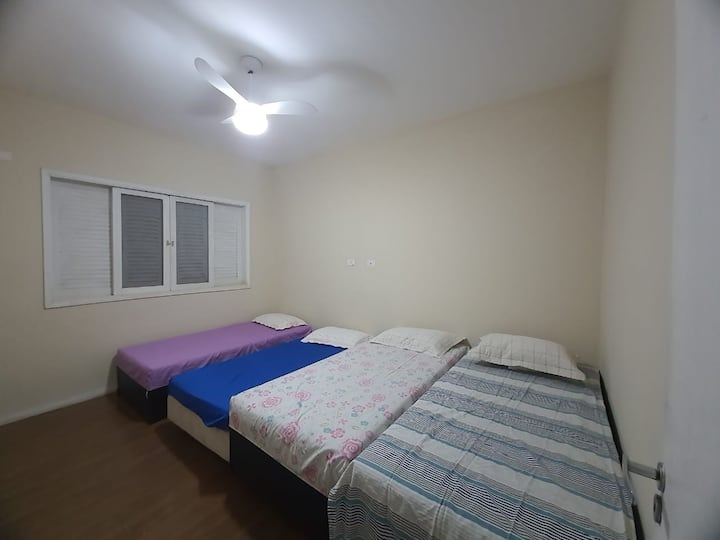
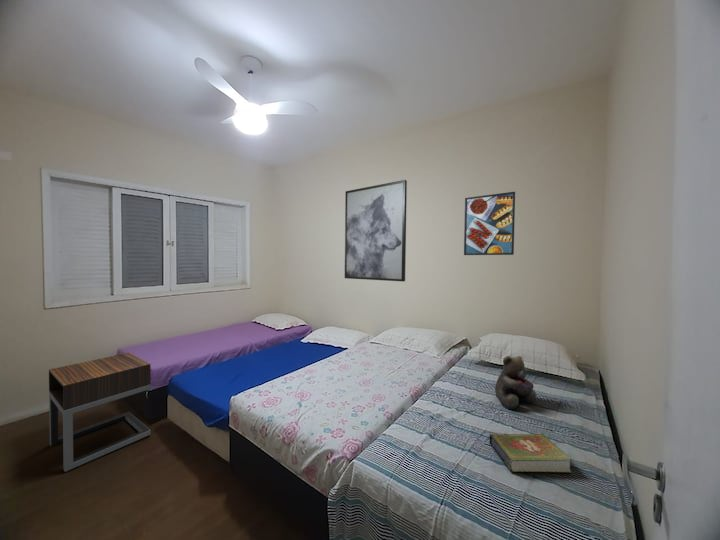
+ nightstand [48,352,152,473]
+ book [488,433,573,474]
+ wall art [344,179,408,282]
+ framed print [463,191,516,256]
+ teddy bear [494,355,537,410]
